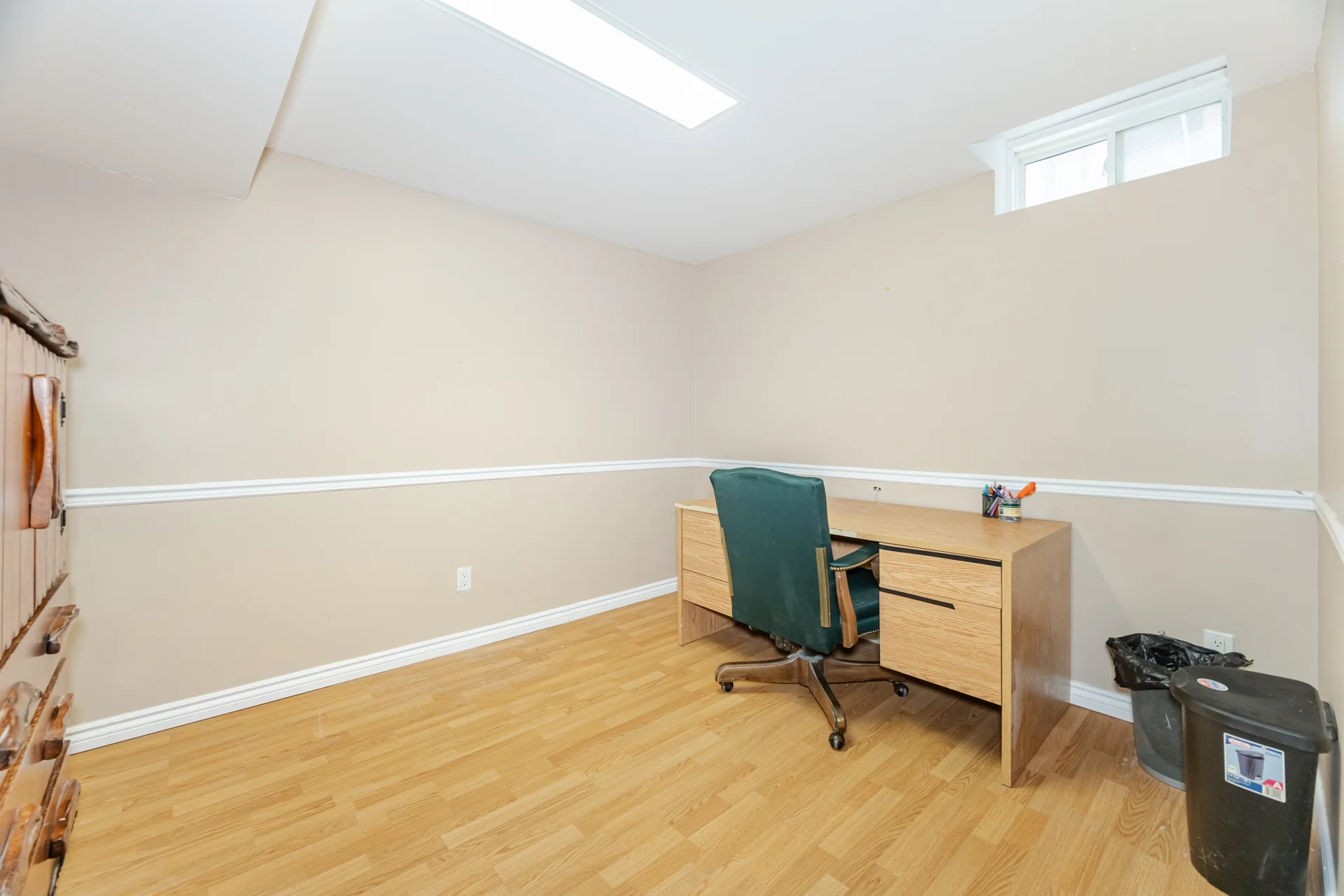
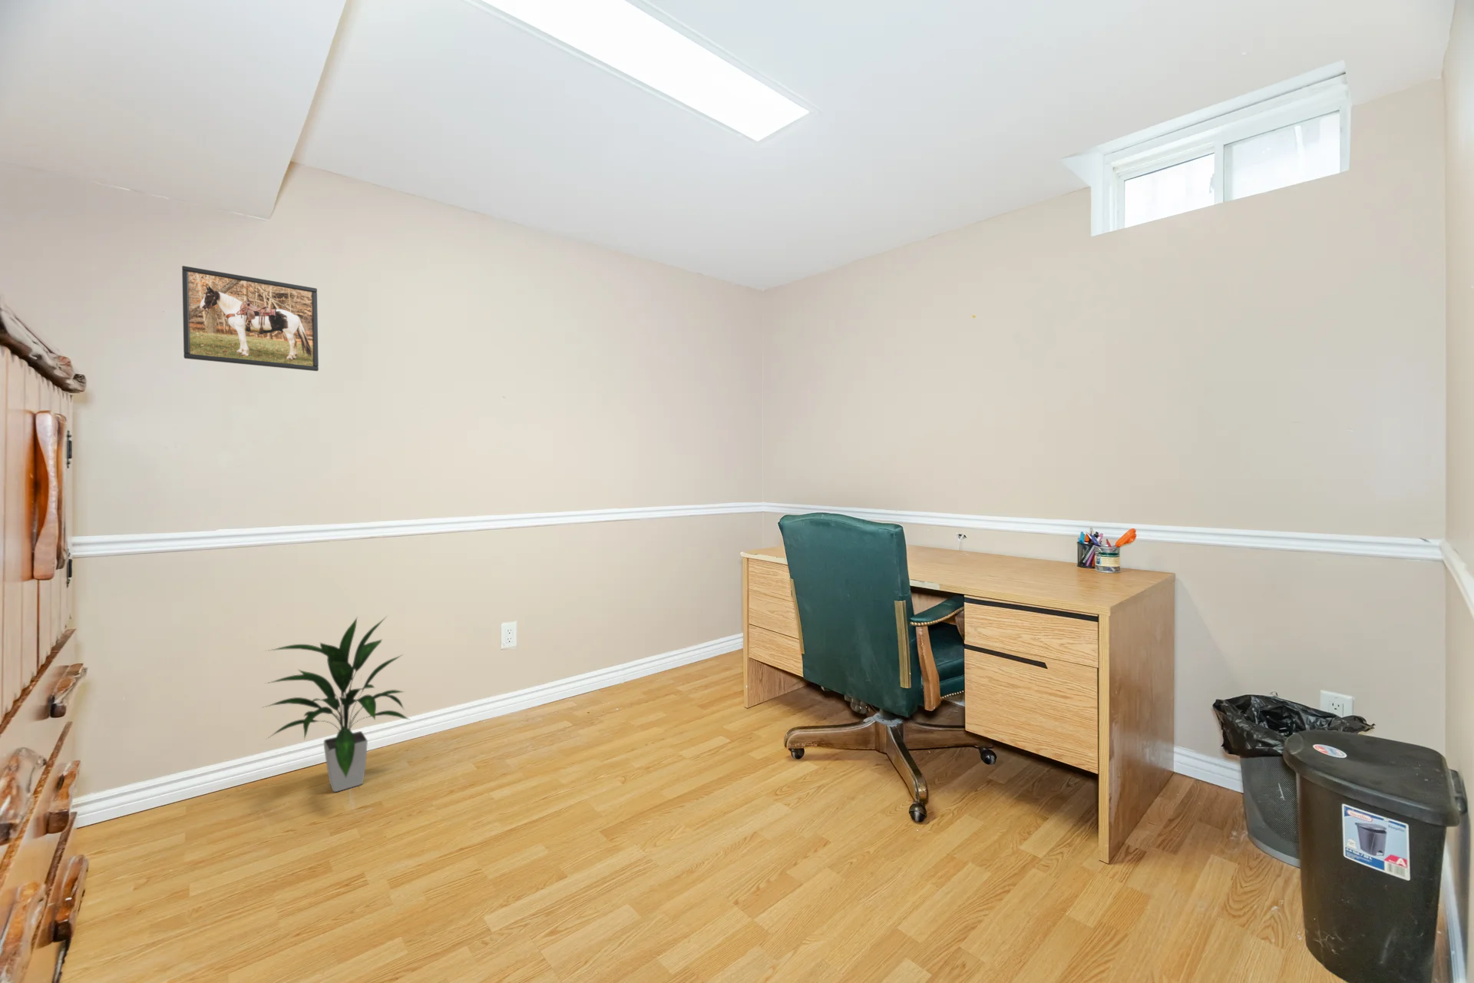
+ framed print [181,264,319,372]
+ indoor plant [260,614,410,792]
